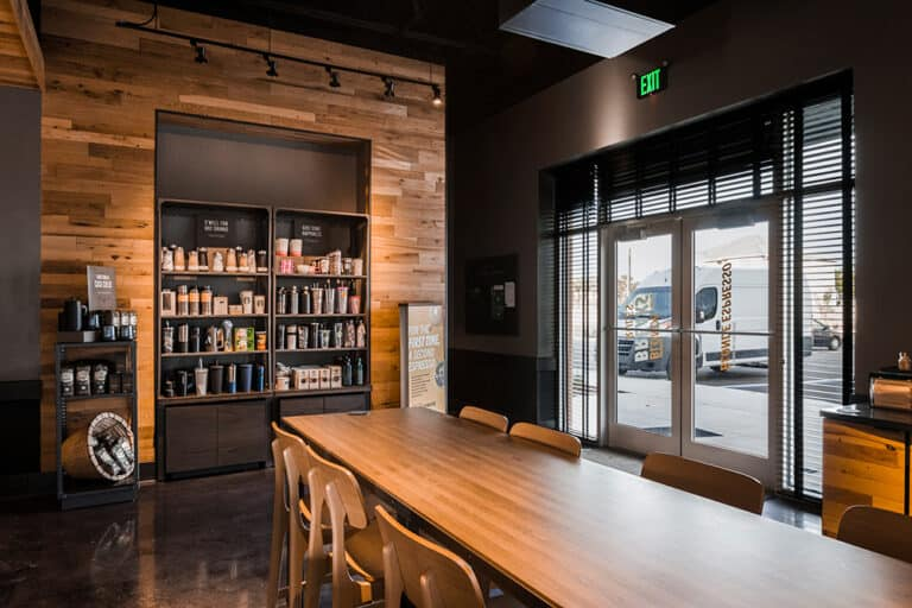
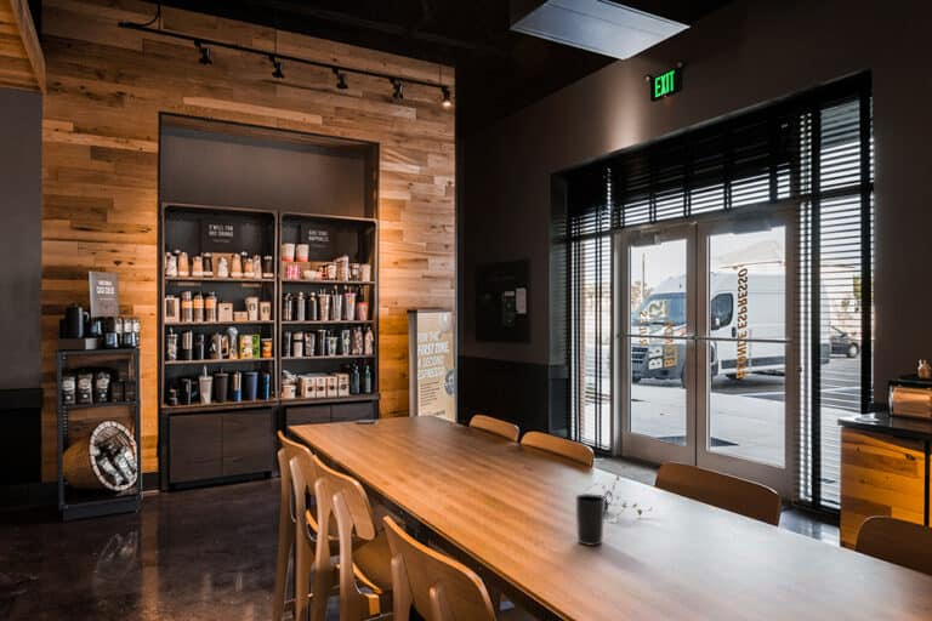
+ cup [574,492,606,547]
+ teapot [586,474,657,517]
